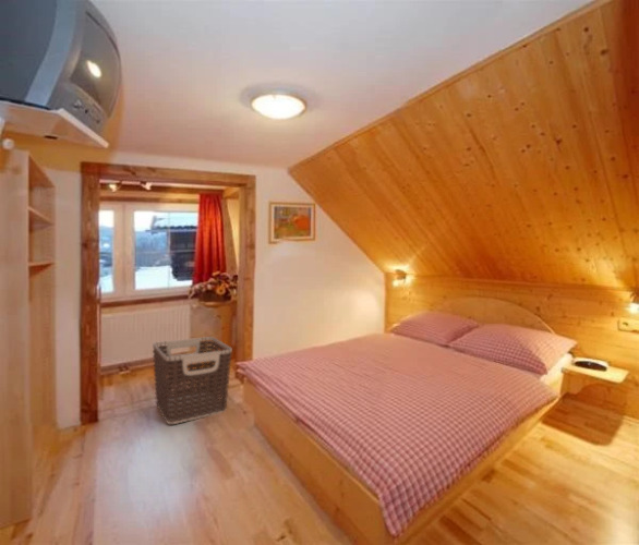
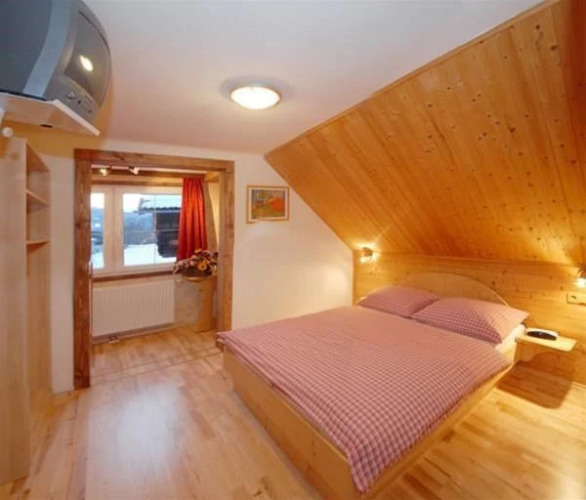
- clothes hamper [152,336,233,425]
